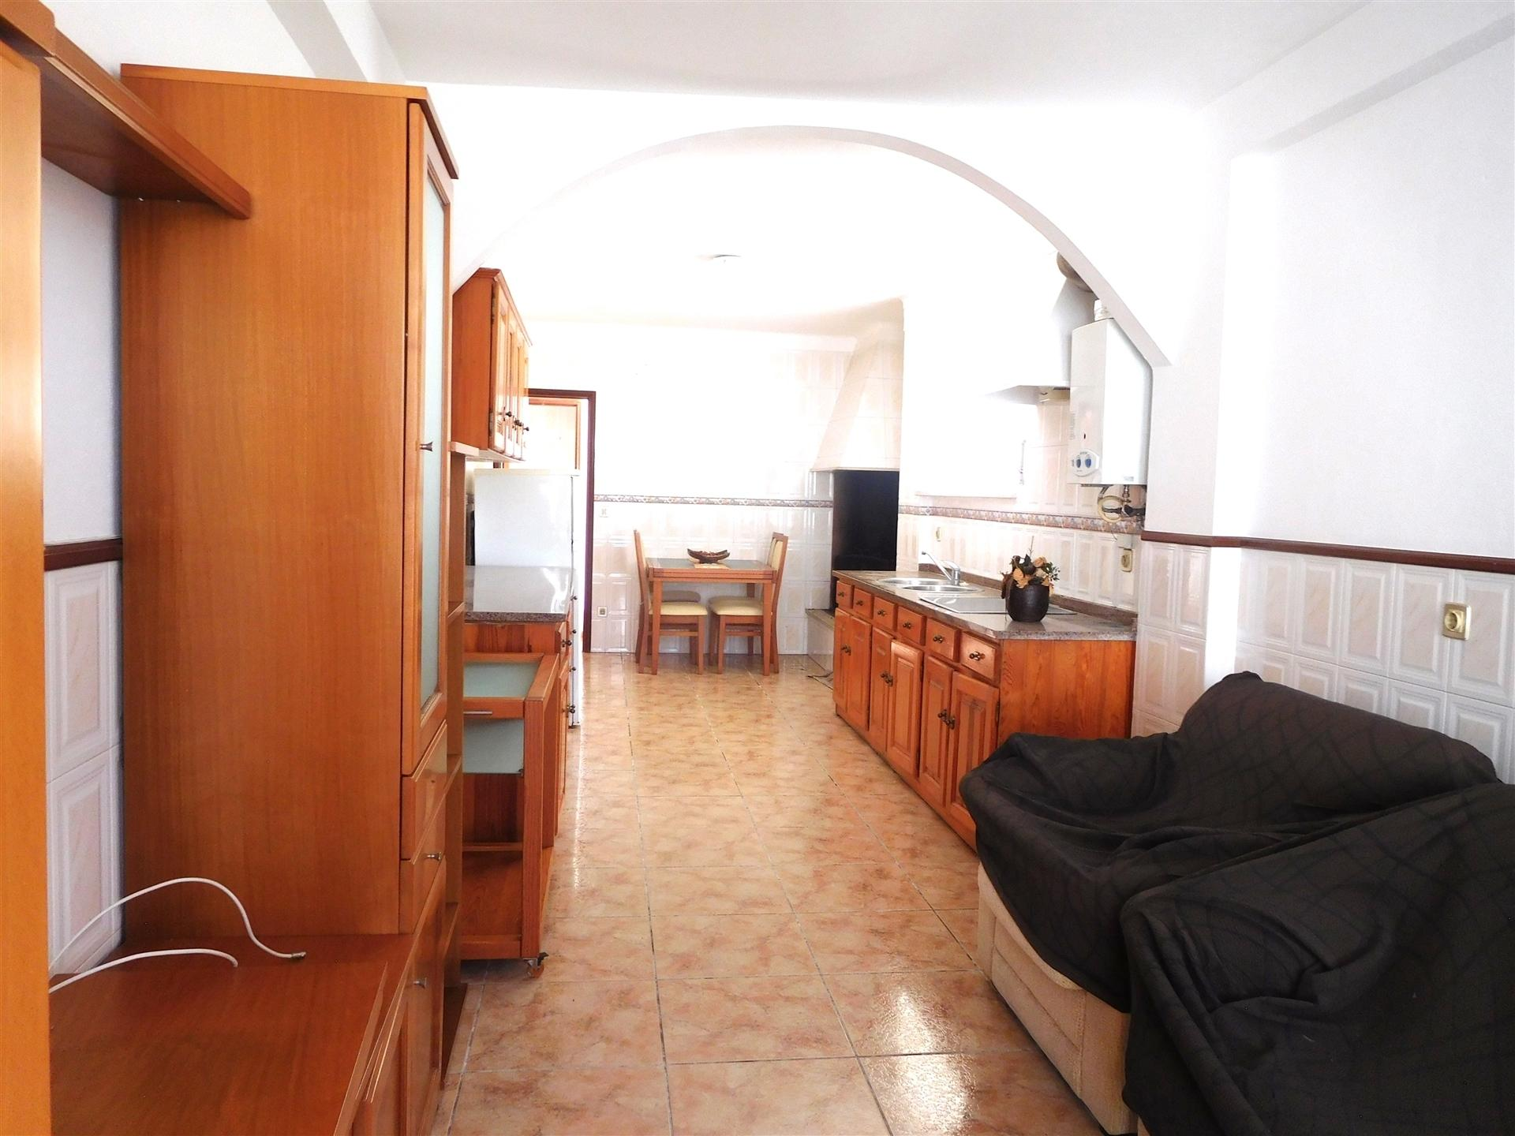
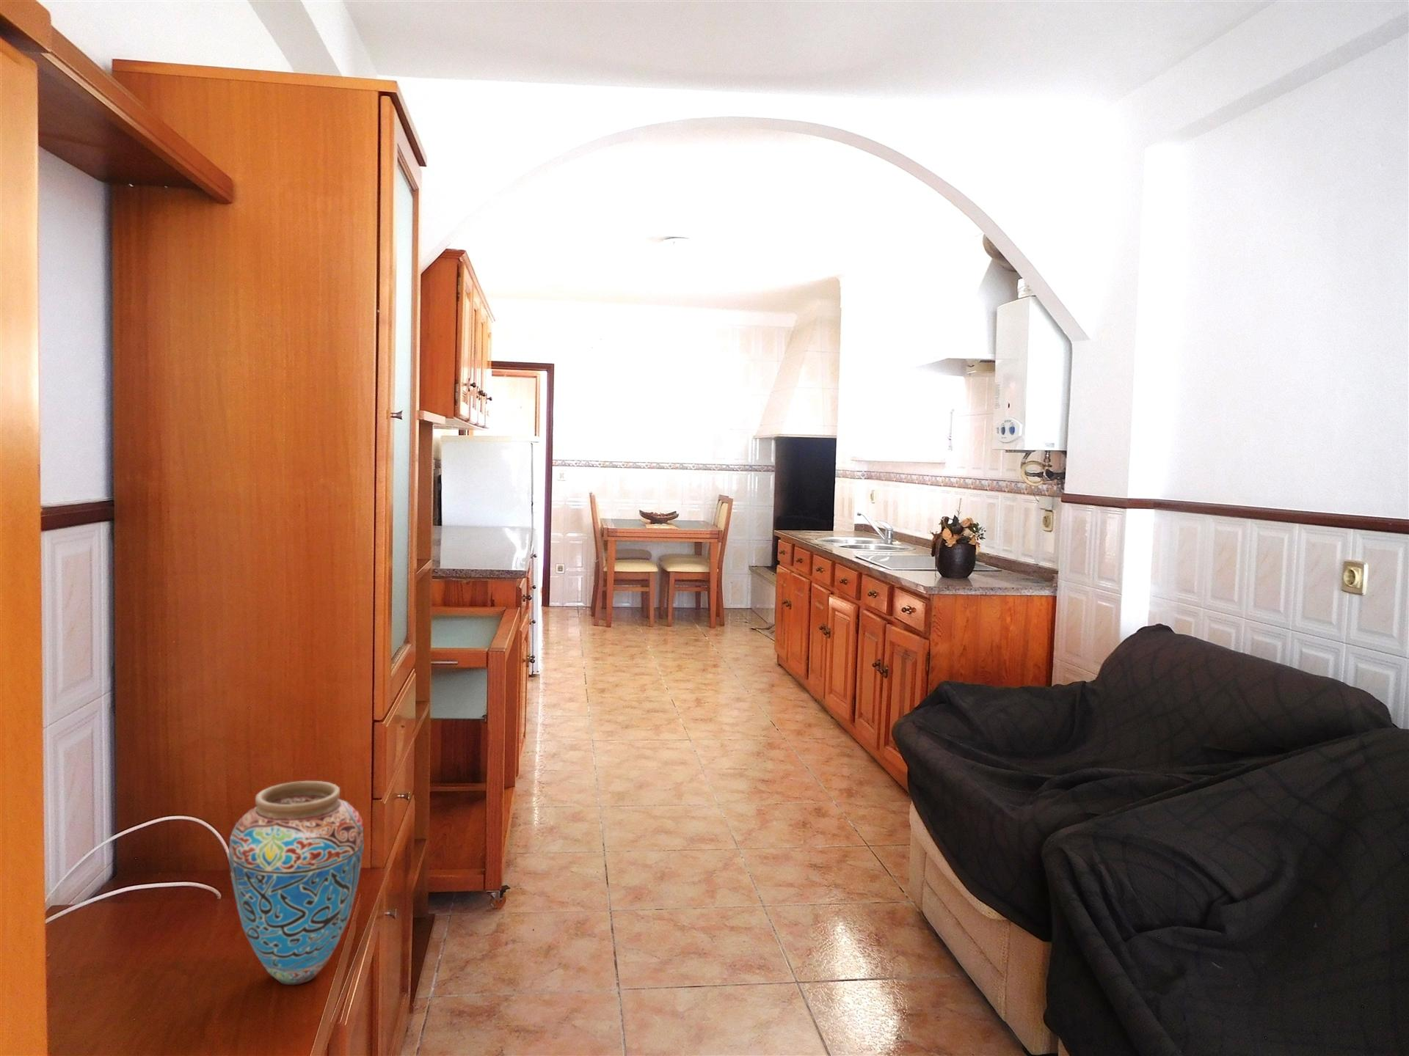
+ vase [227,780,365,986]
